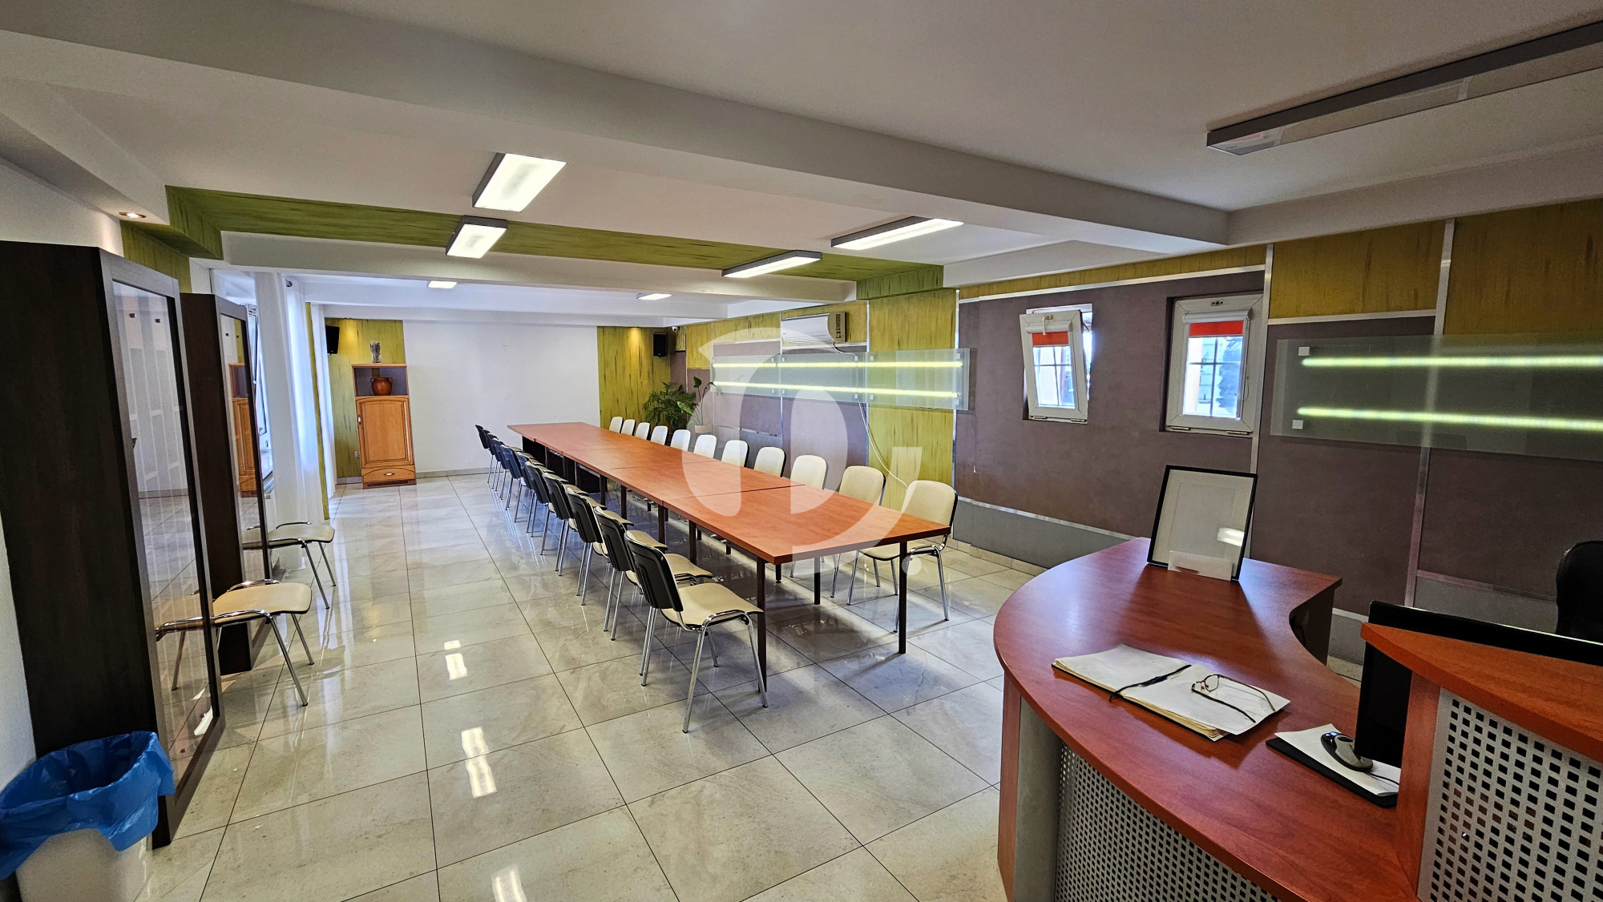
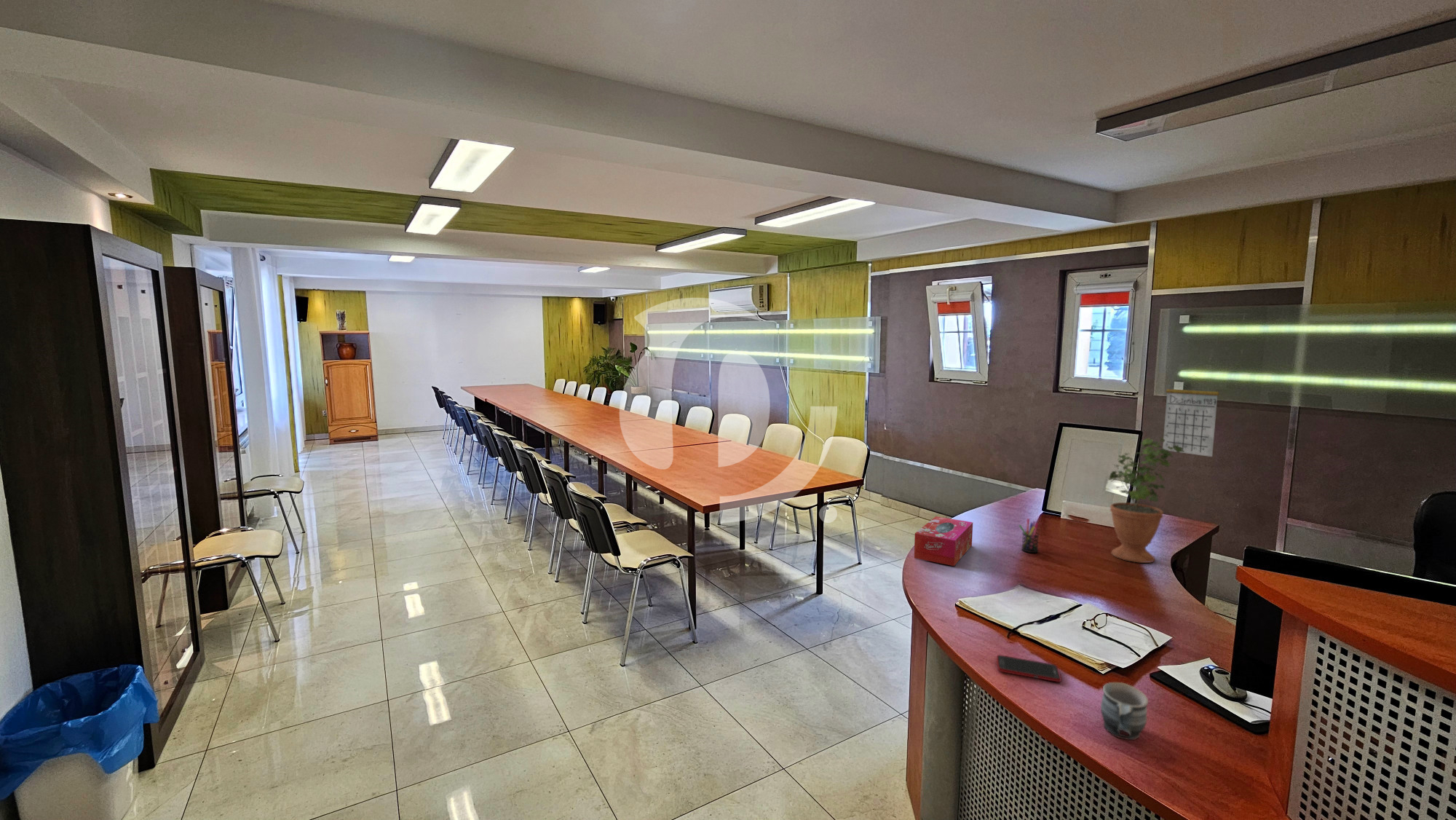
+ calendar [1162,375,1220,457]
+ pen holder [1018,518,1040,553]
+ tissue box [914,516,973,567]
+ mug [1100,682,1149,741]
+ cell phone [996,654,1062,683]
+ potted plant [1109,434,1184,564]
